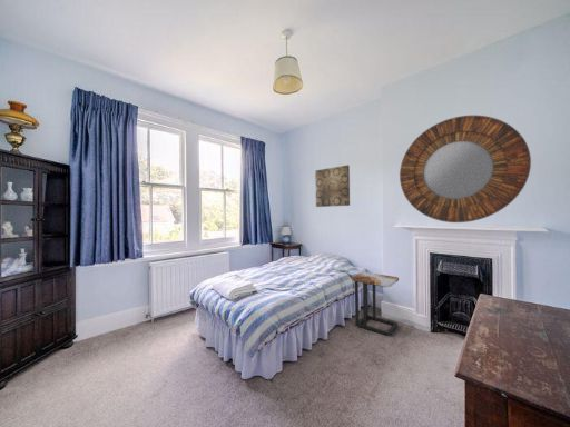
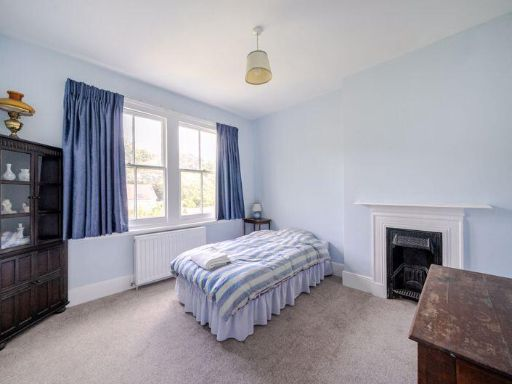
- home mirror [399,115,532,224]
- wall art [314,163,351,208]
- side table [351,271,400,337]
